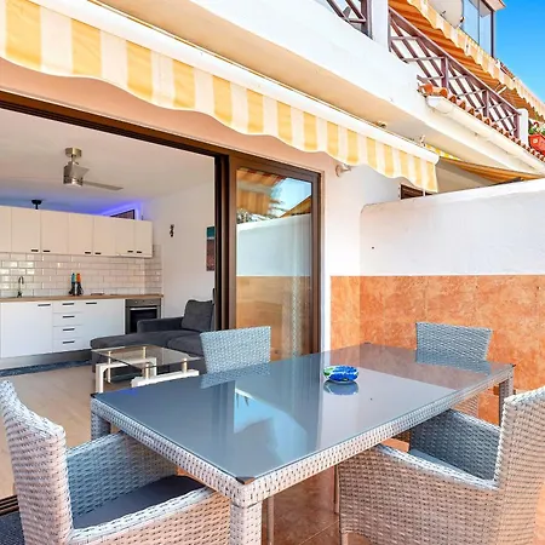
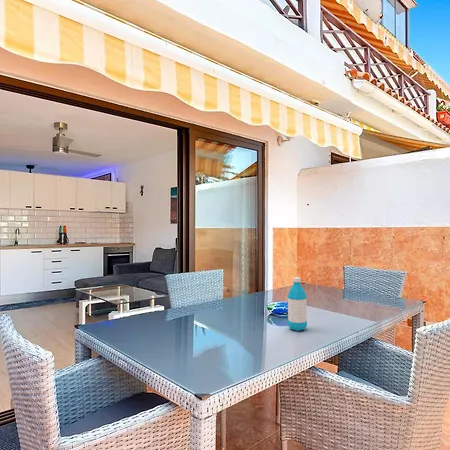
+ water bottle [287,276,308,332]
